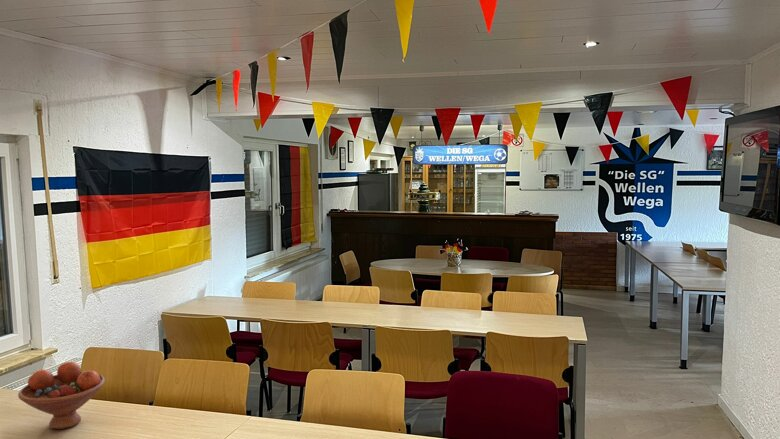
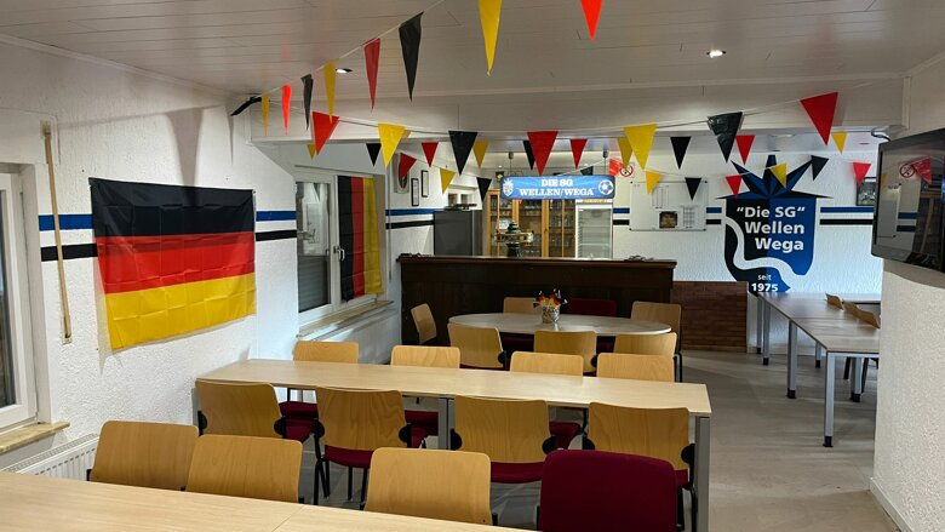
- fruit bowl [17,361,106,430]
